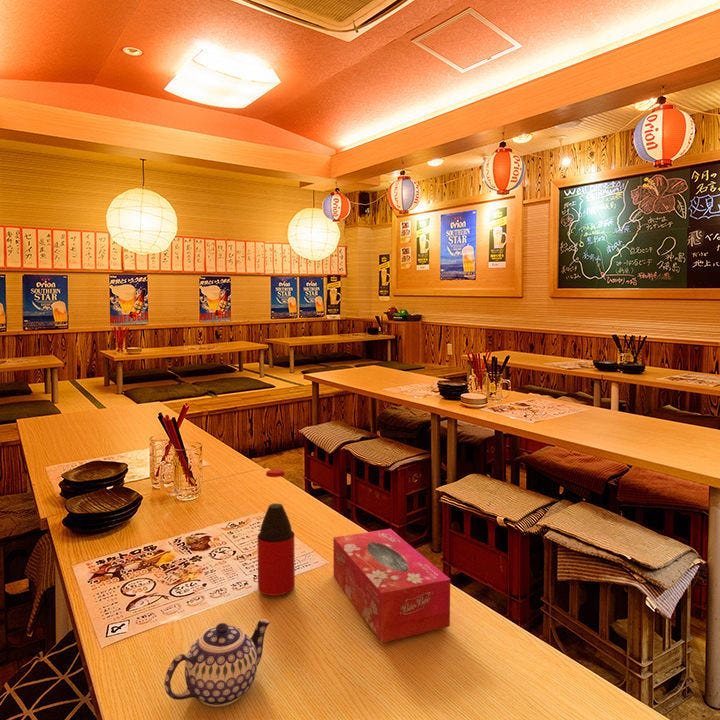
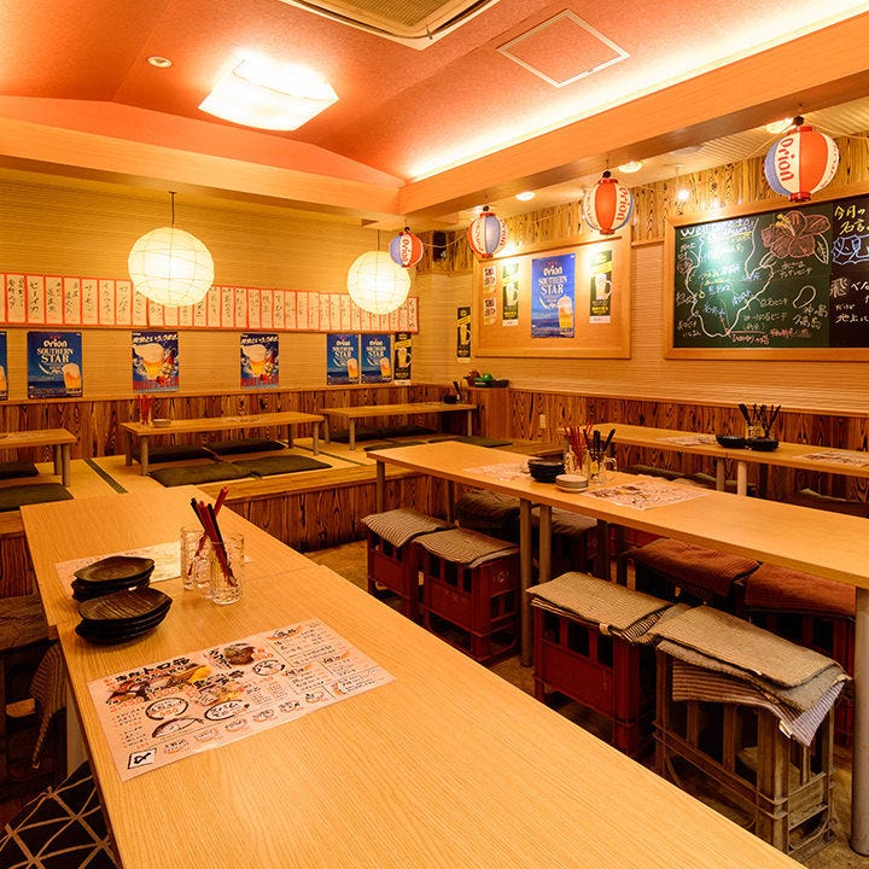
- teapot [163,618,271,708]
- tissue box [332,528,451,644]
- bottle [256,468,296,596]
